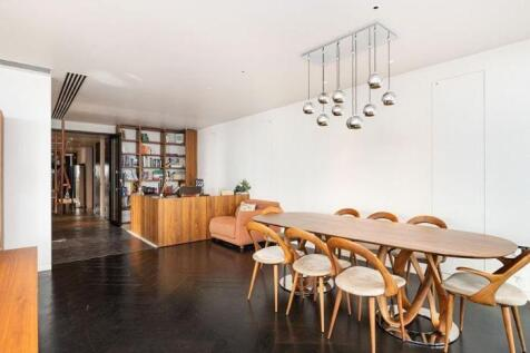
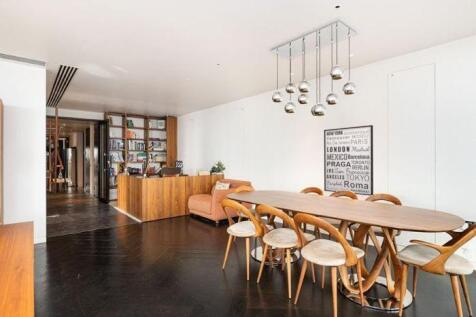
+ wall art [323,124,374,197]
